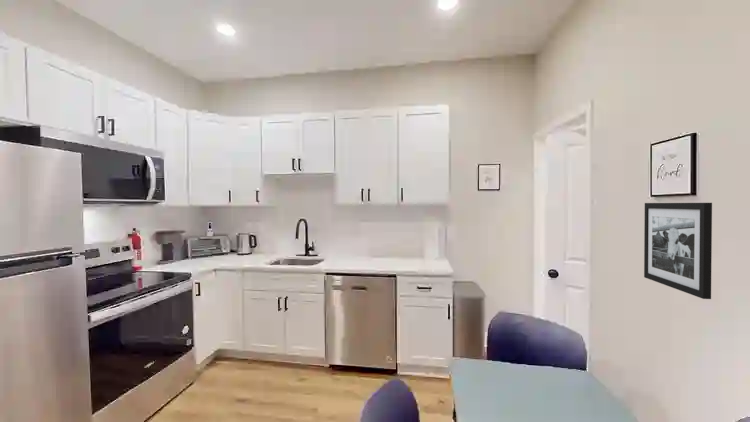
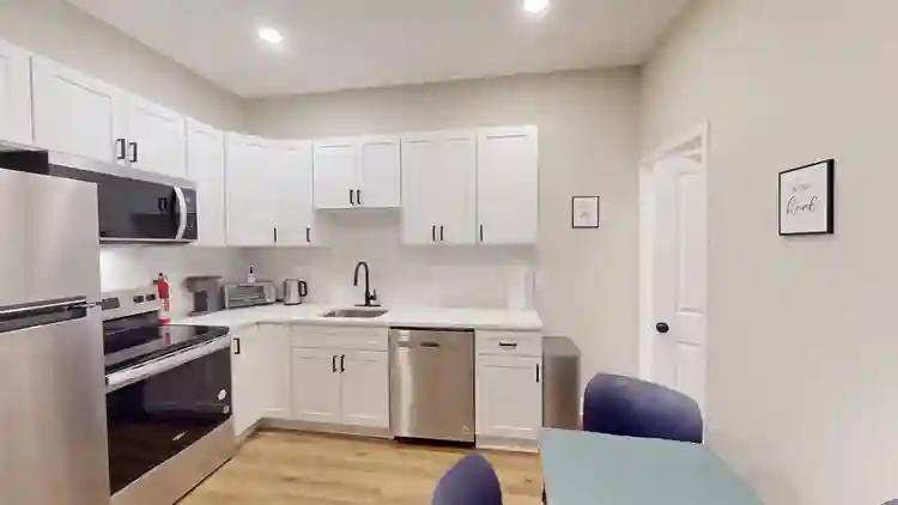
- picture frame [643,202,713,300]
